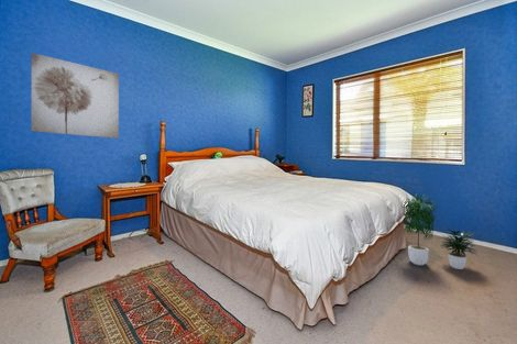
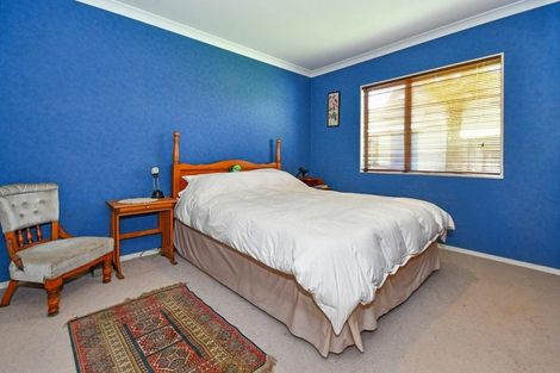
- wall art [31,52,120,140]
- potted plant [403,193,479,270]
